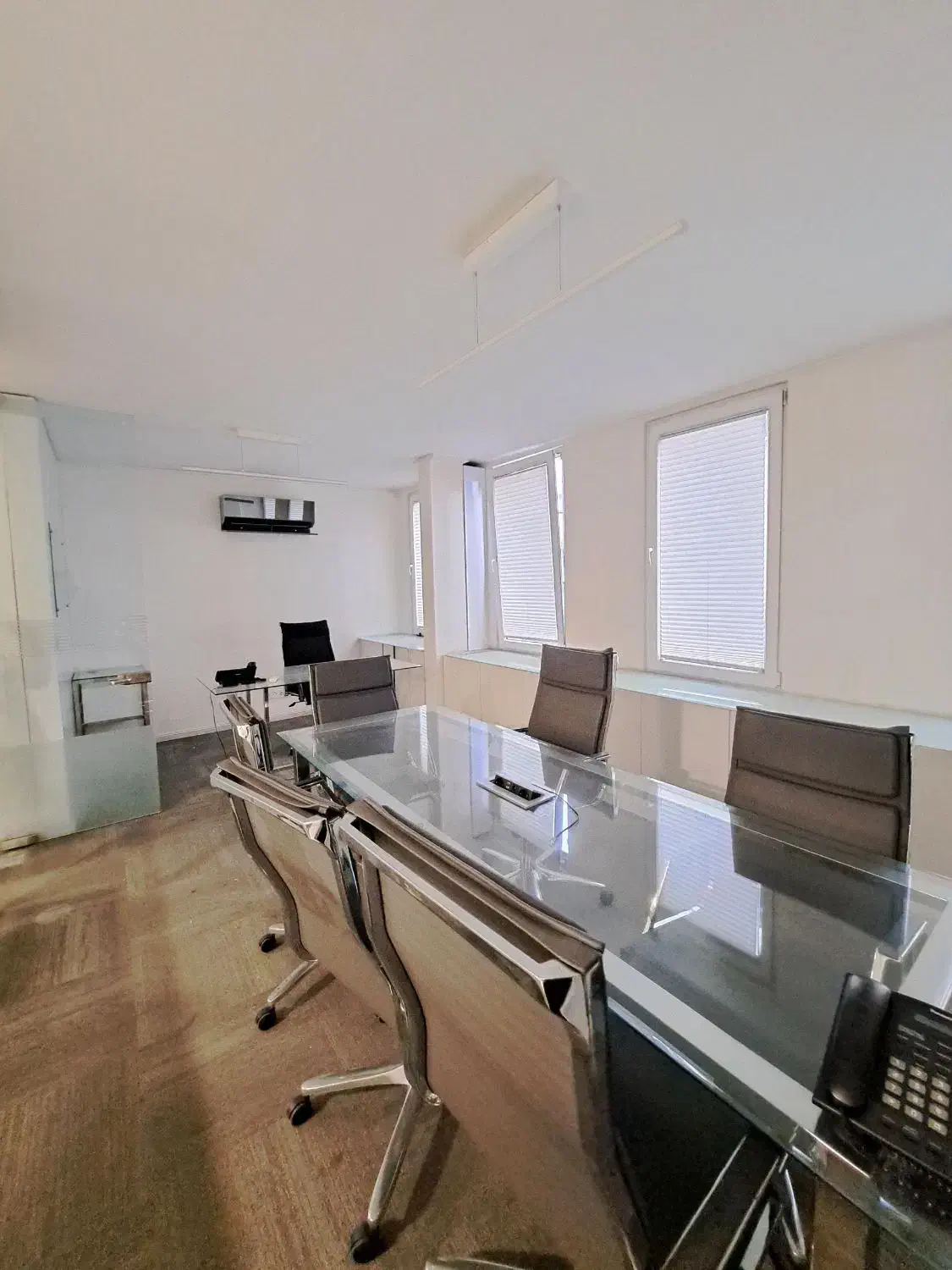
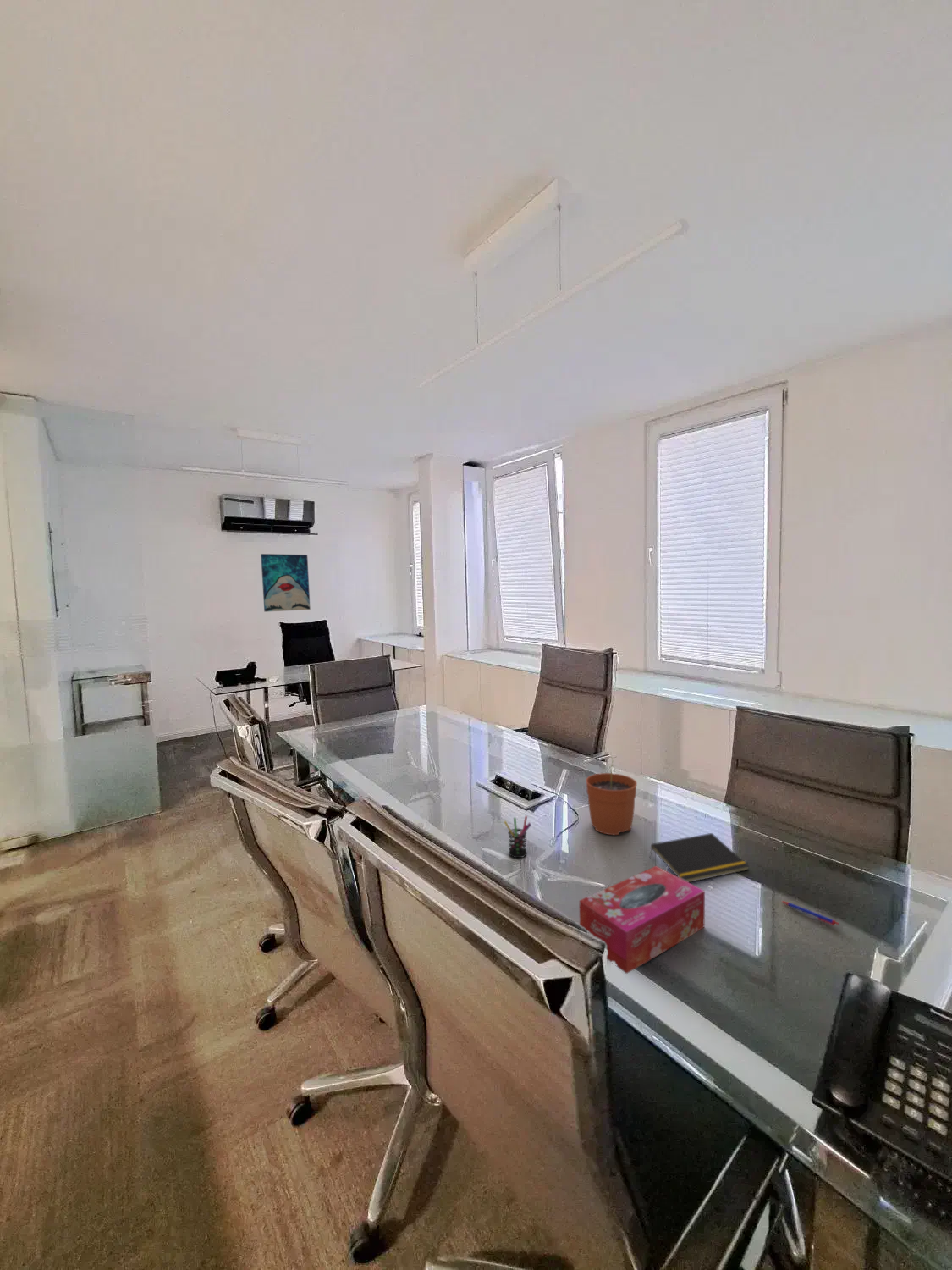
+ pen [780,900,840,926]
+ notepad [648,832,750,883]
+ wall art [260,553,311,612]
+ plant pot [585,755,638,836]
+ pen holder [504,815,532,859]
+ tissue box [579,865,706,975]
